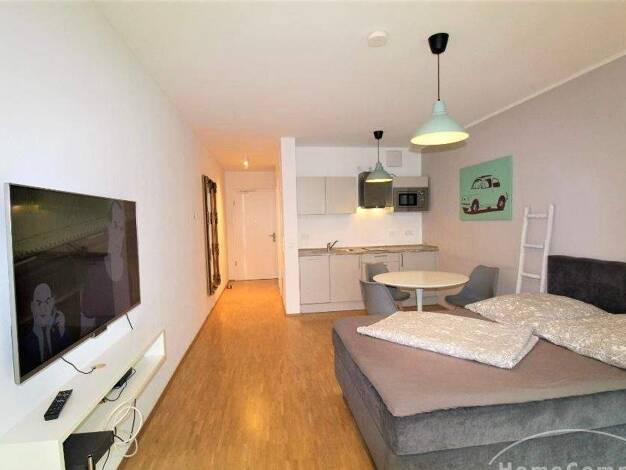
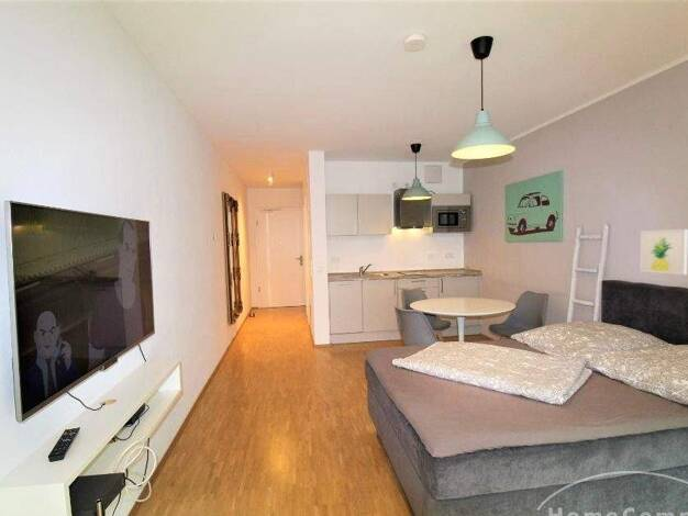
+ wall art [640,228,688,276]
